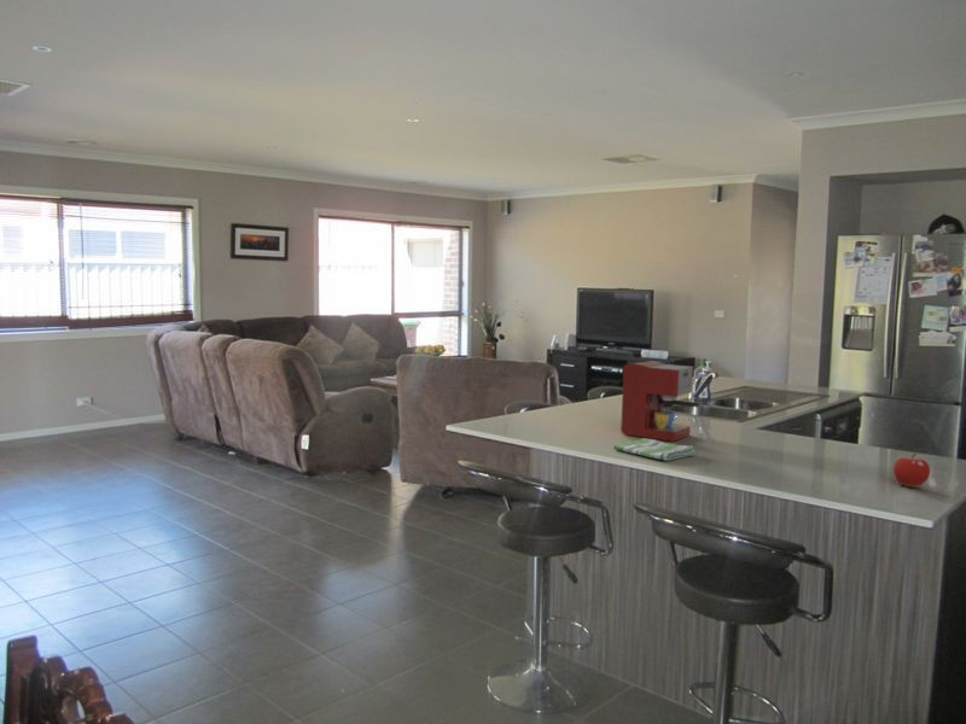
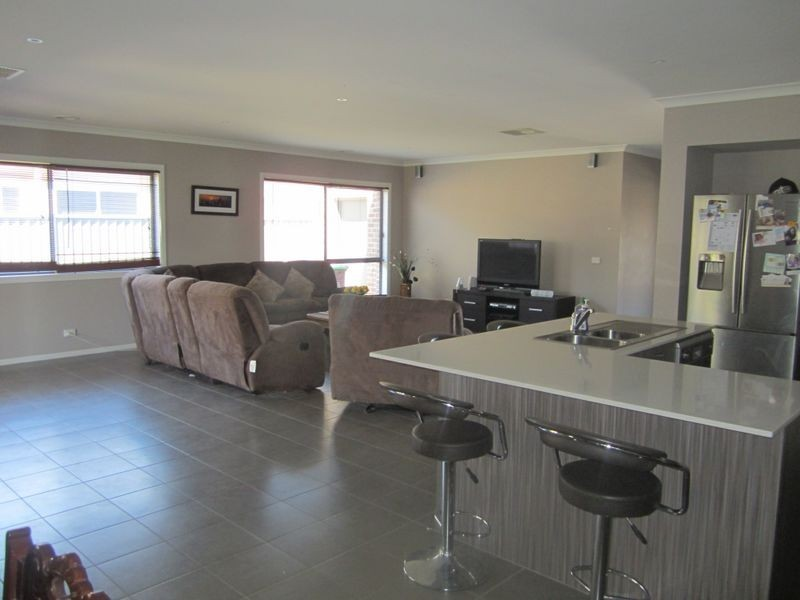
- dish towel [612,437,696,462]
- coffee maker [619,360,702,443]
- fruit [892,453,931,487]
